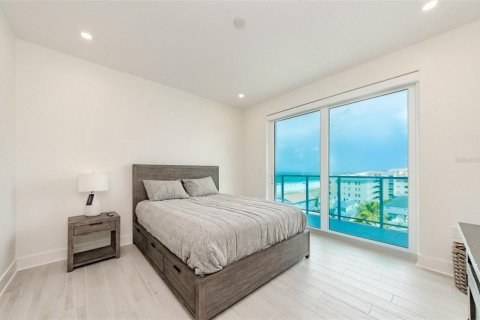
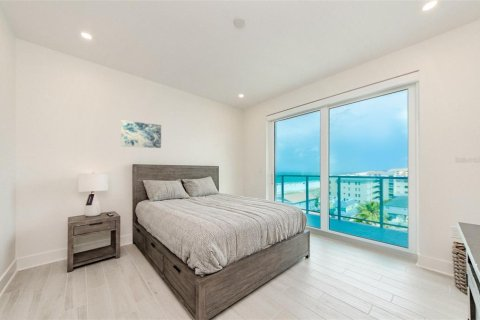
+ wall art [120,119,162,149]
